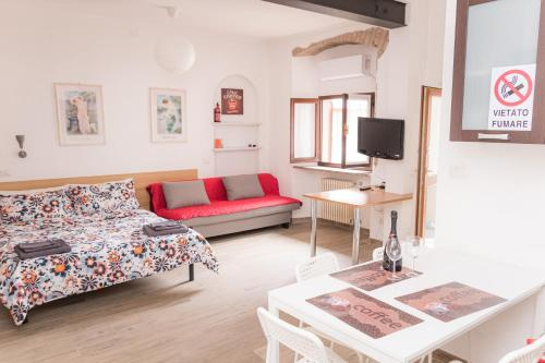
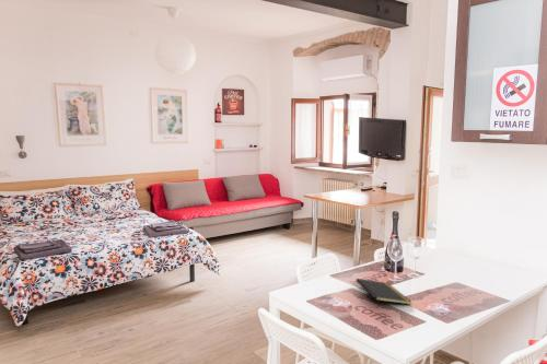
+ notepad [356,278,412,309]
